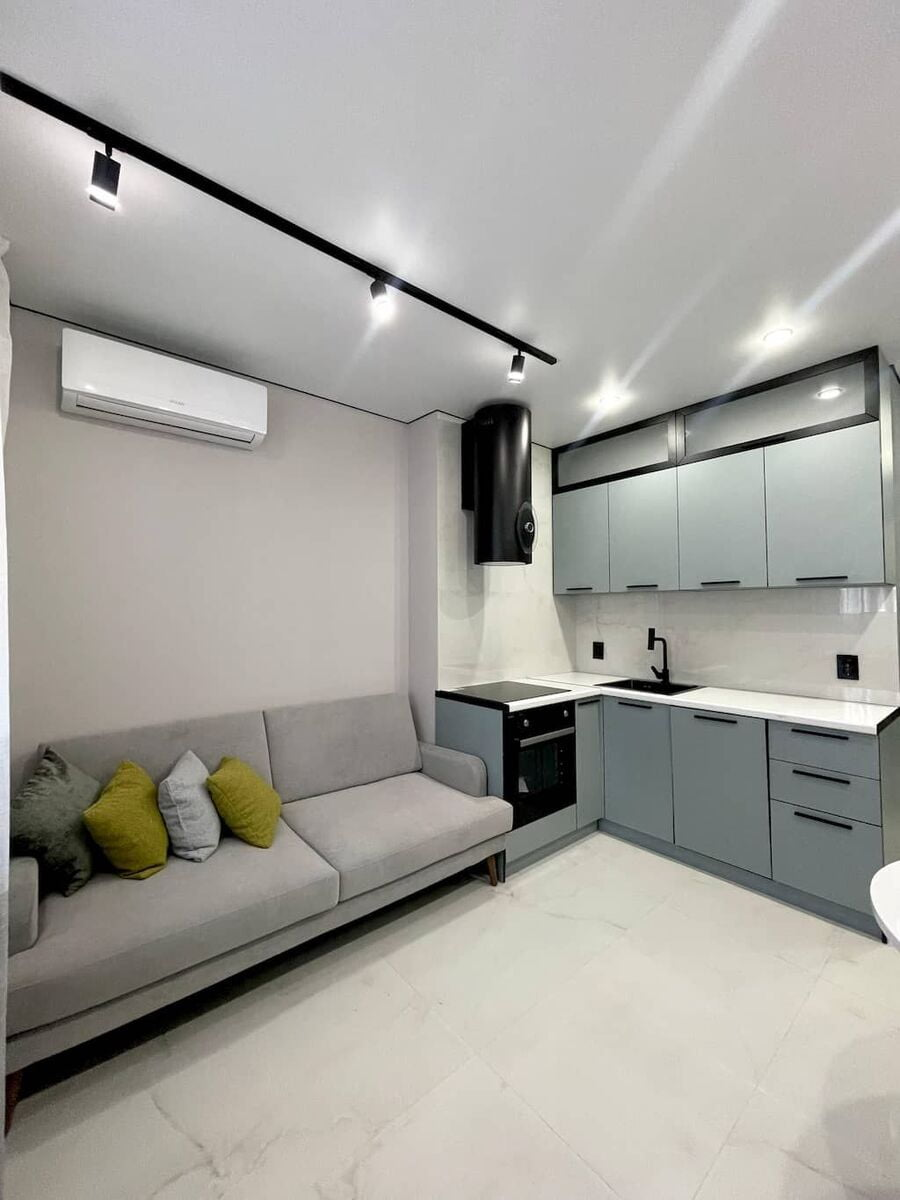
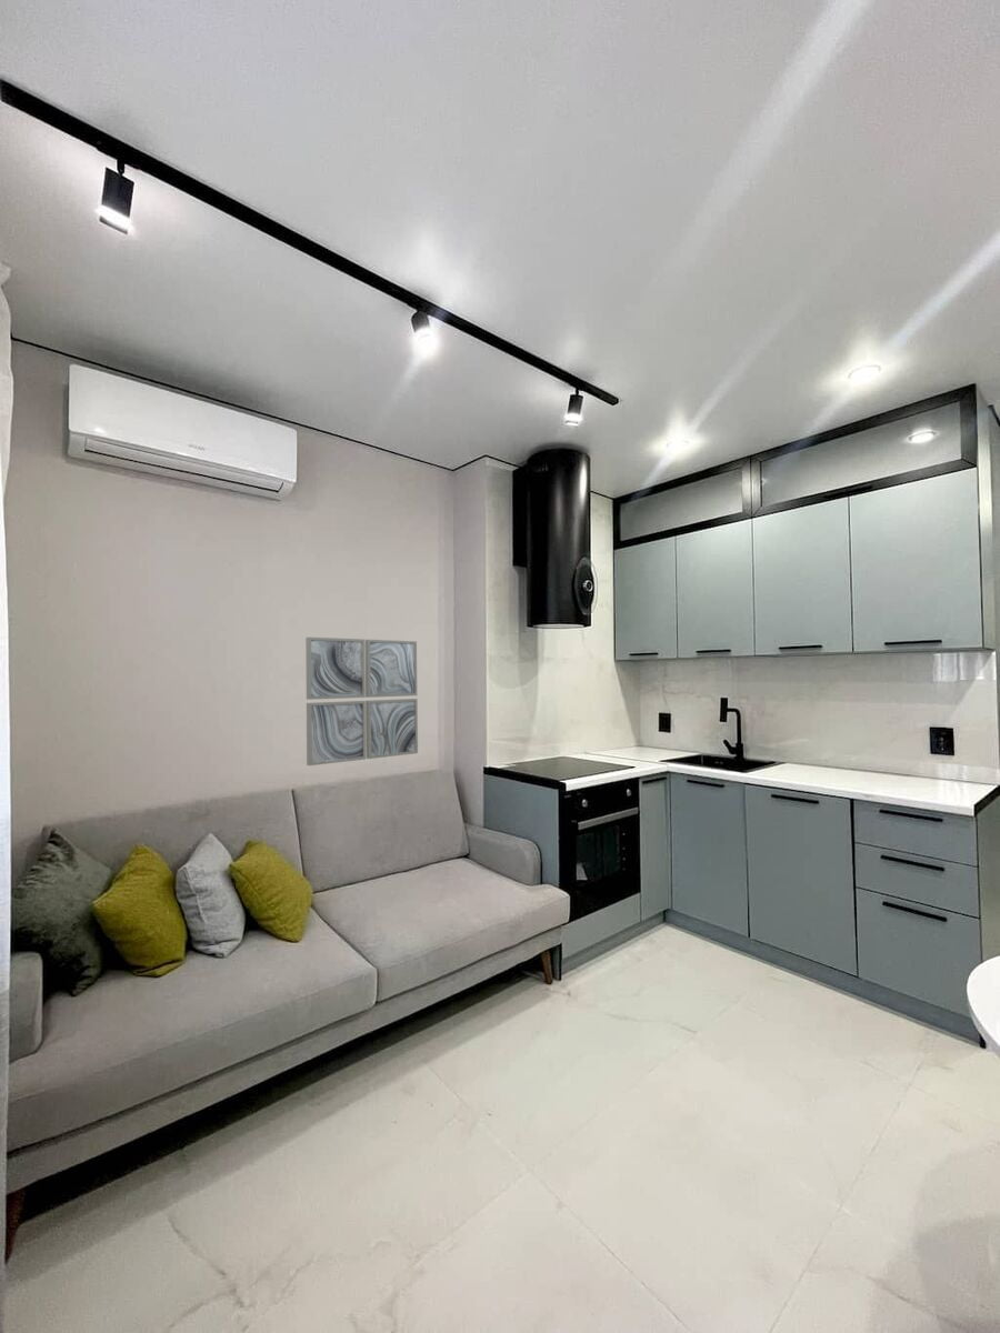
+ wall art [304,637,419,766]
